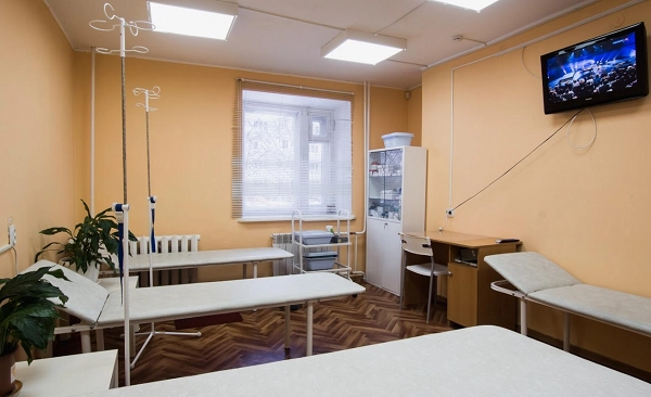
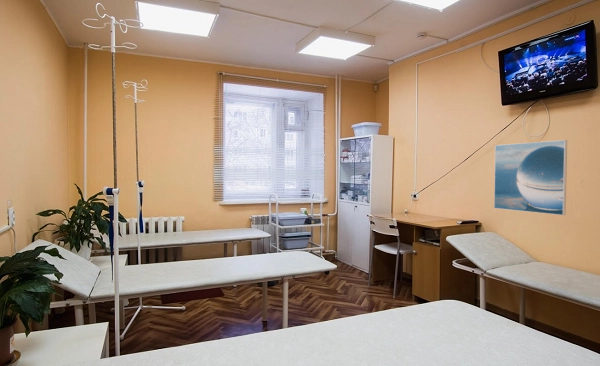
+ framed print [493,139,568,216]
